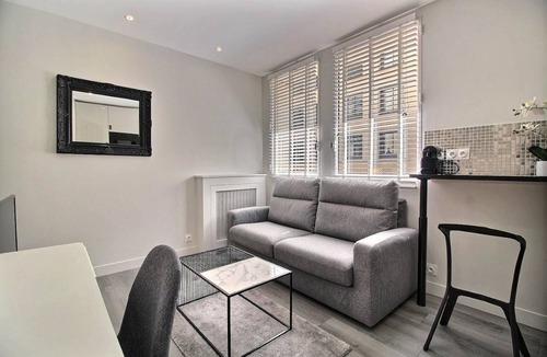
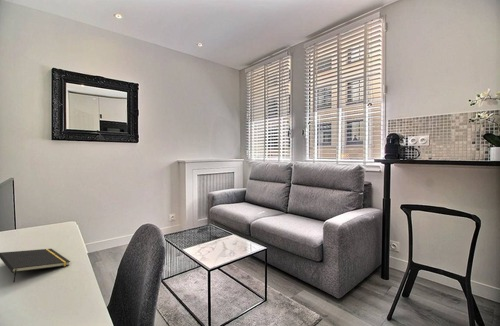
+ notepad [0,248,71,283]
